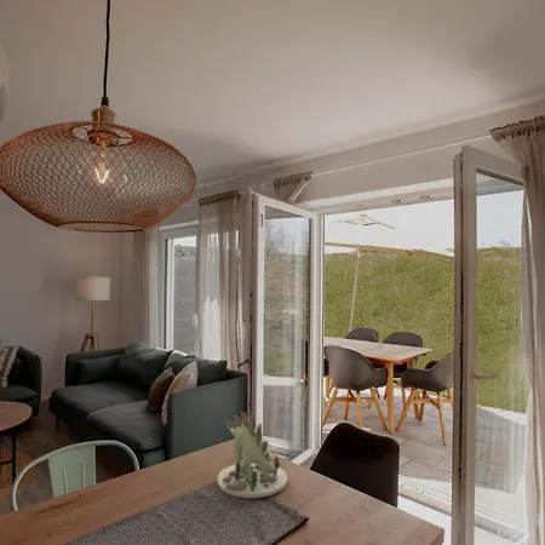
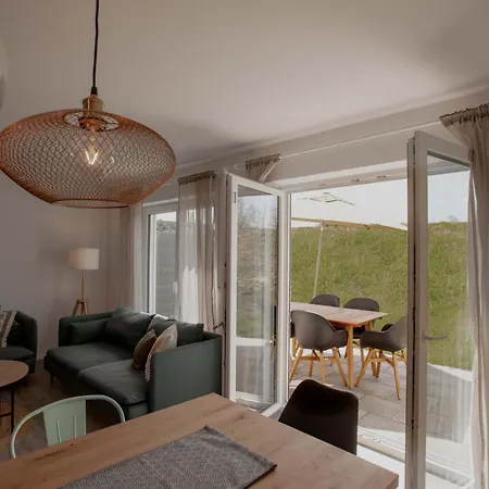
- toy dinosaur [217,409,288,499]
